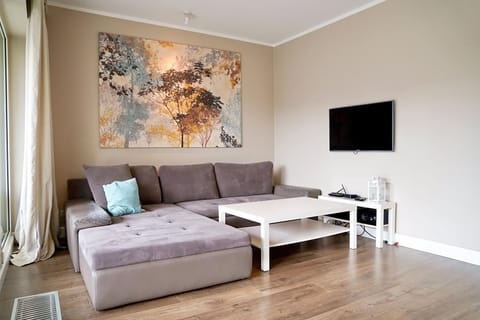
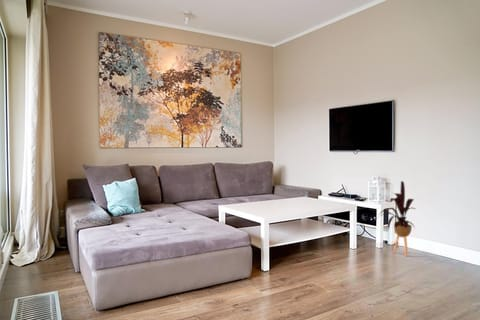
+ house plant [375,180,416,257]
